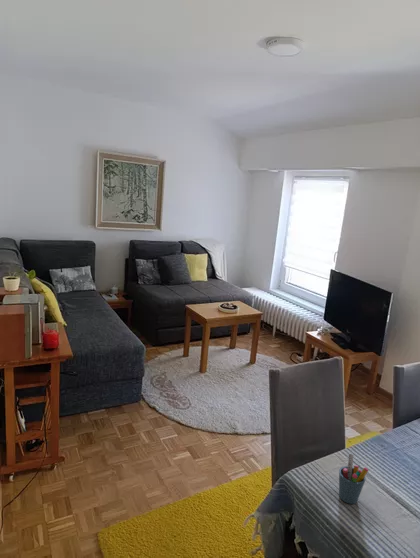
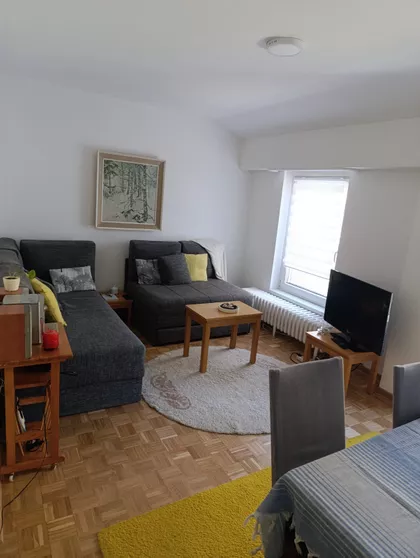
- pen holder [338,453,369,505]
